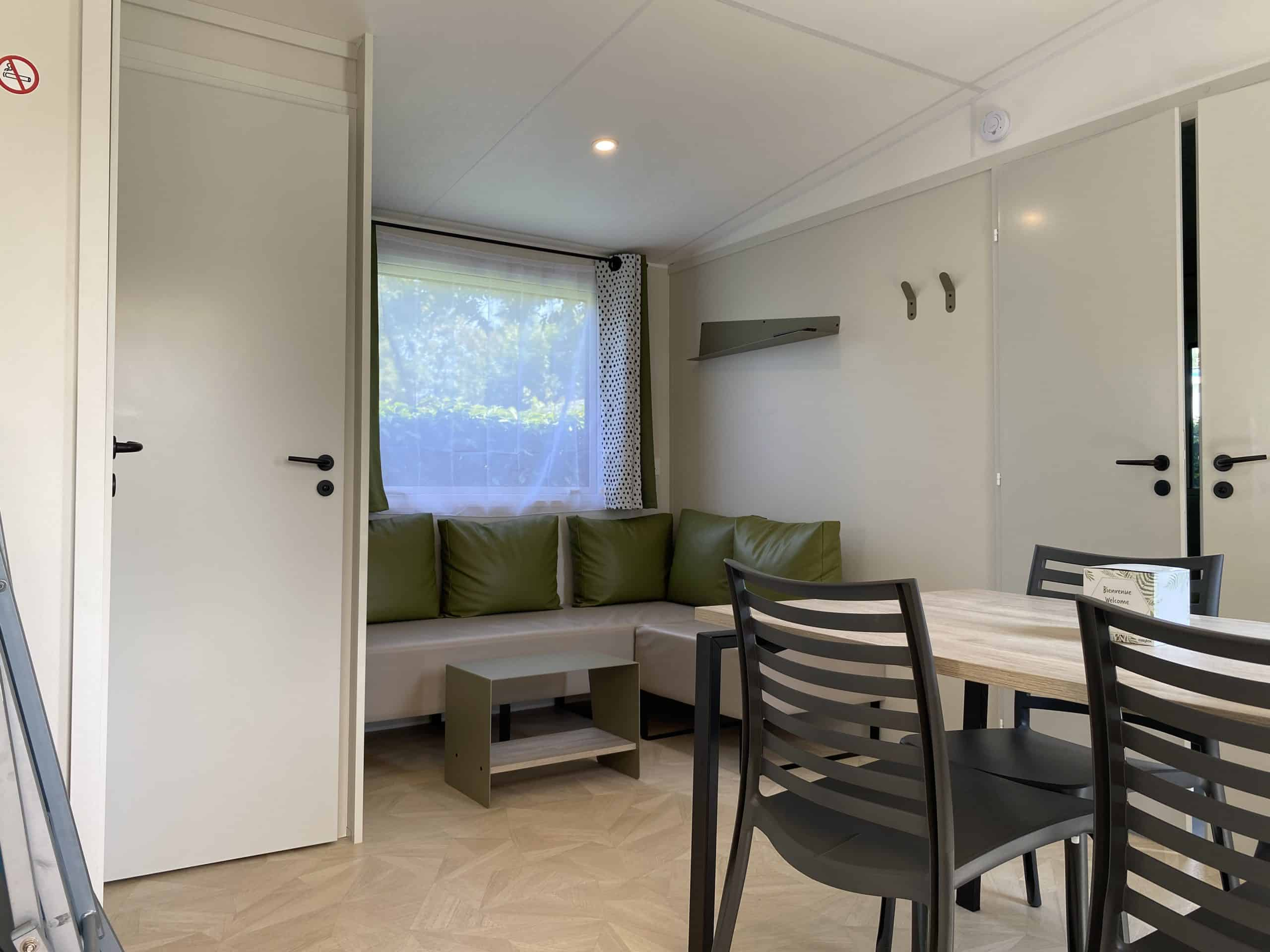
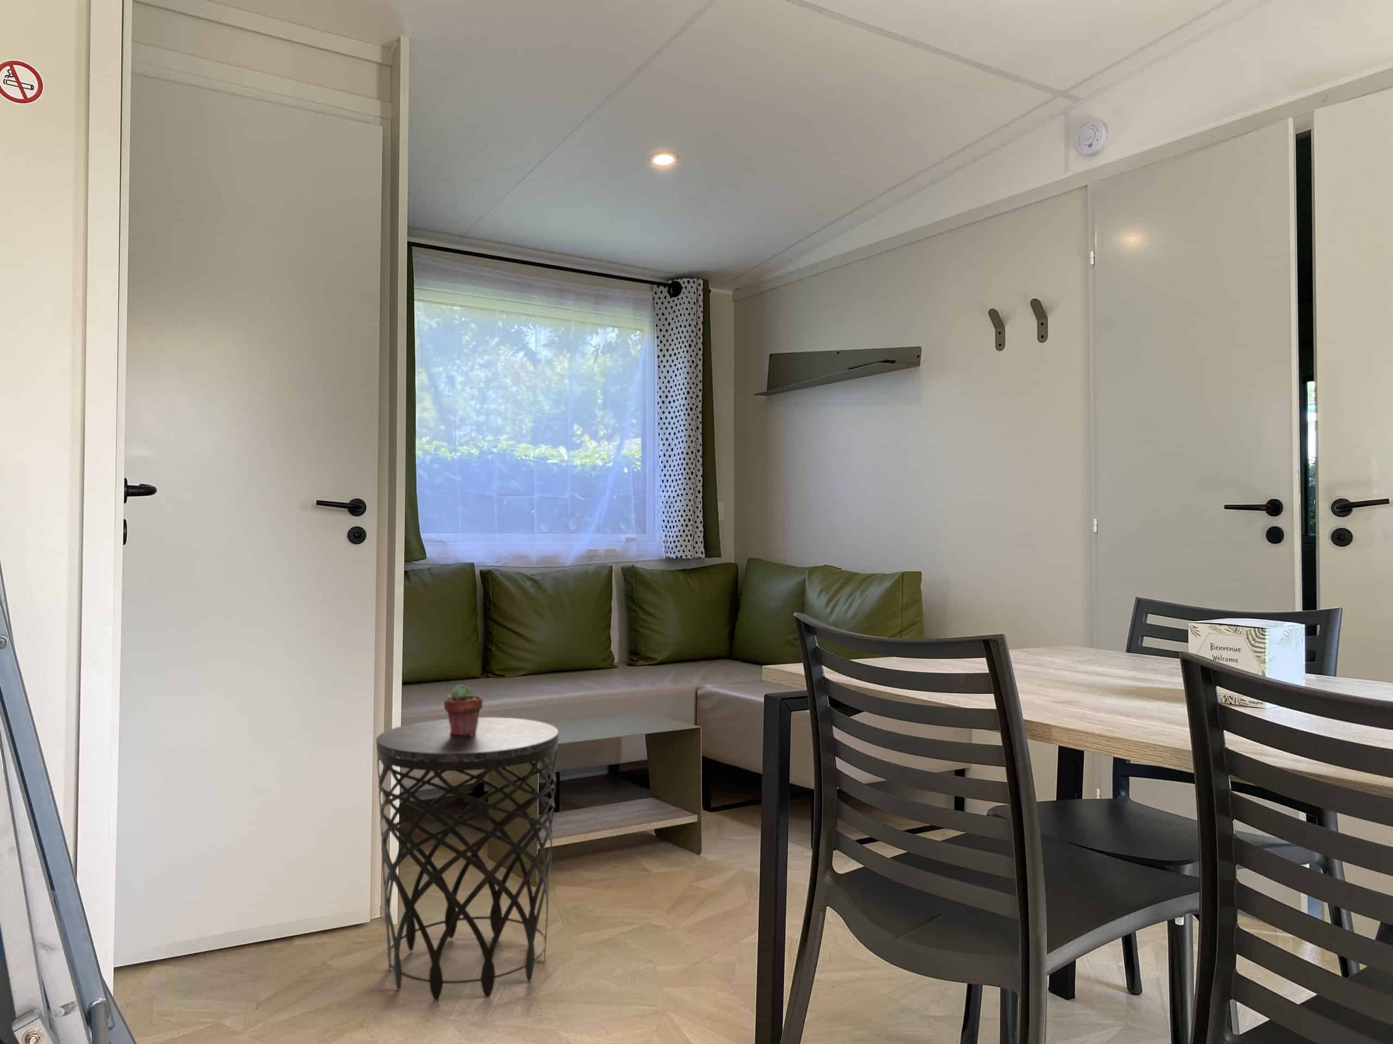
+ side table [375,717,558,1001]
+ potted succulent [443,683,484,736]
